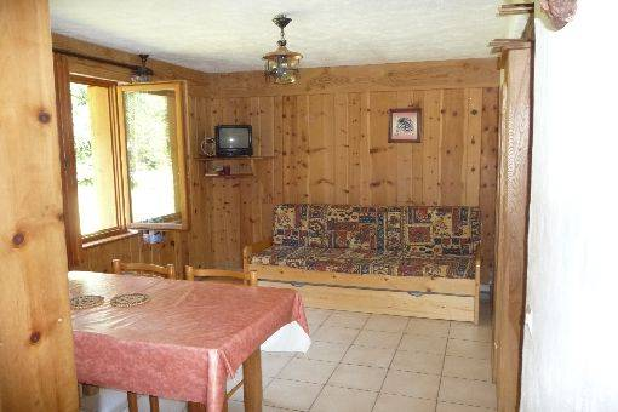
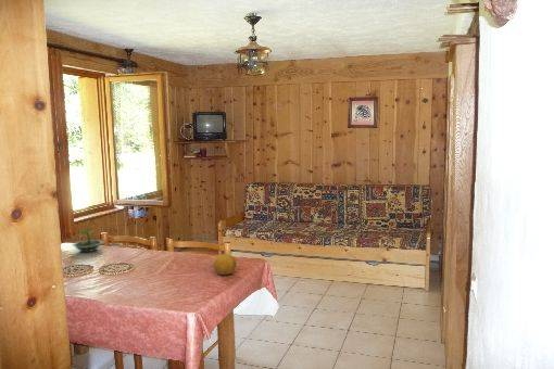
+ fruit [213,253,237,276]
+ terrarium [71,220,105,253]
